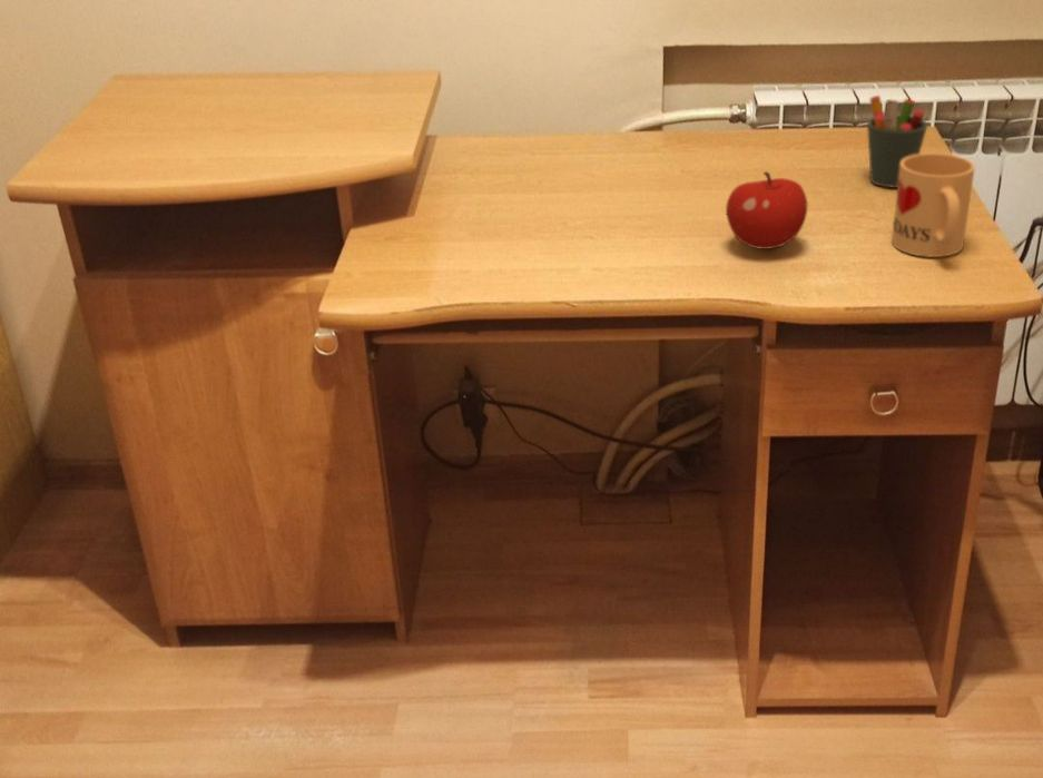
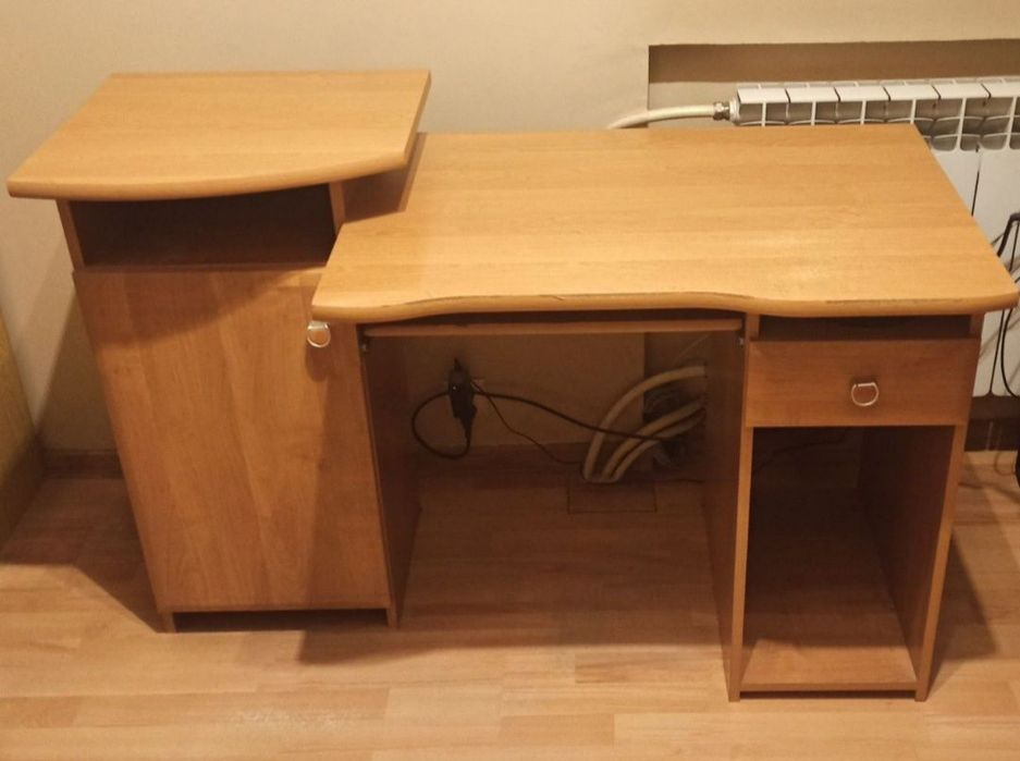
- mug [891,152,976,258]
- pen holder [866,95,928,188]
- fruit [725,170,808,250]
